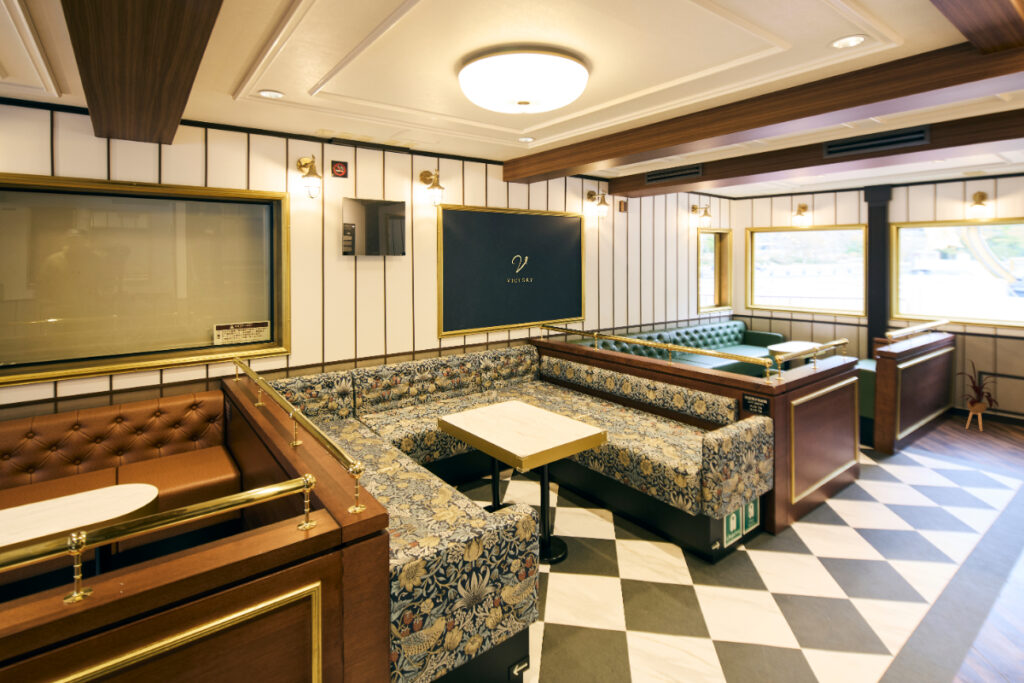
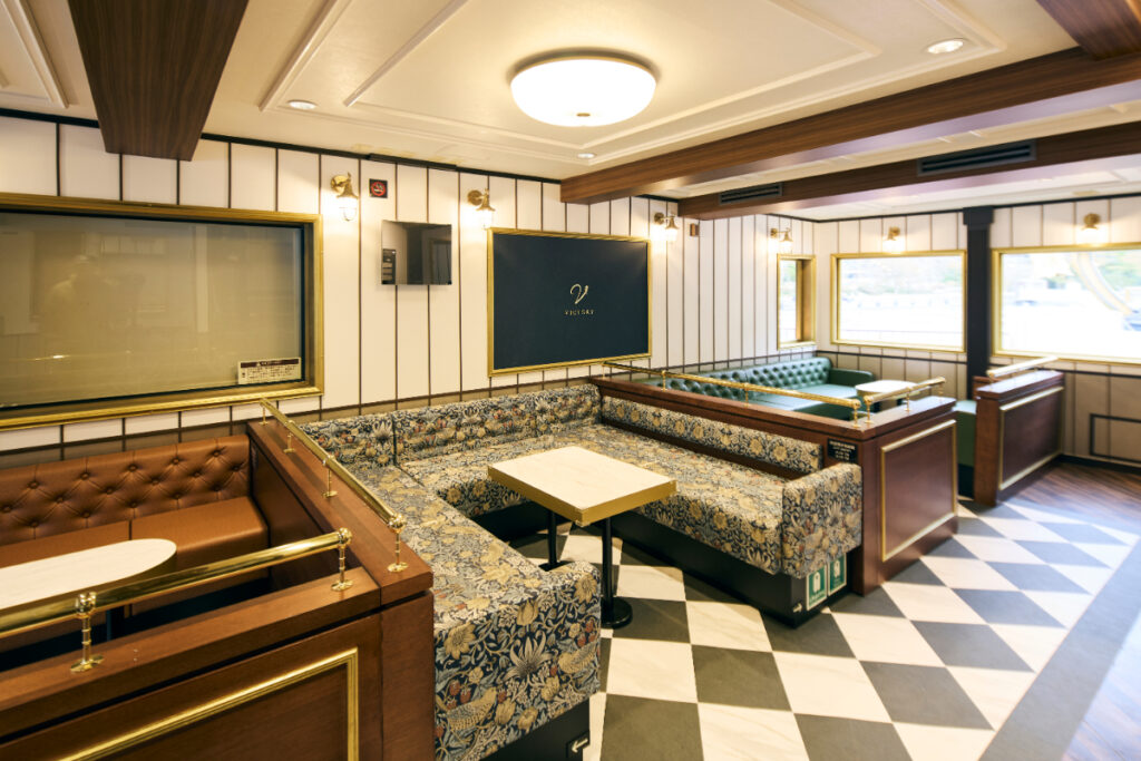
- house plant [955,358,1004,432]
